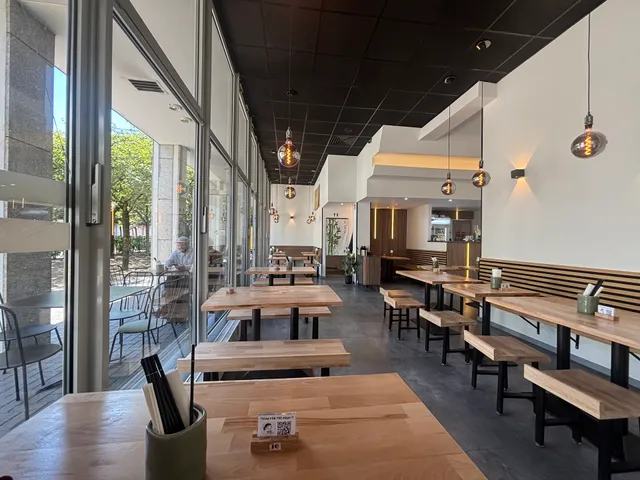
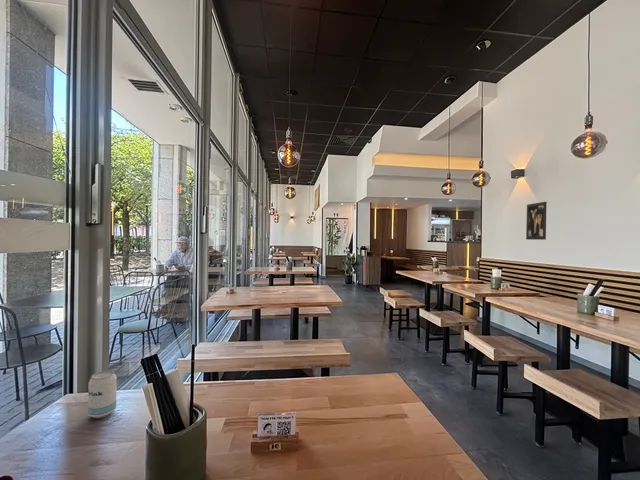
+ wall art [525,201,548,241]
+ beverage can [87,369,118,419]
